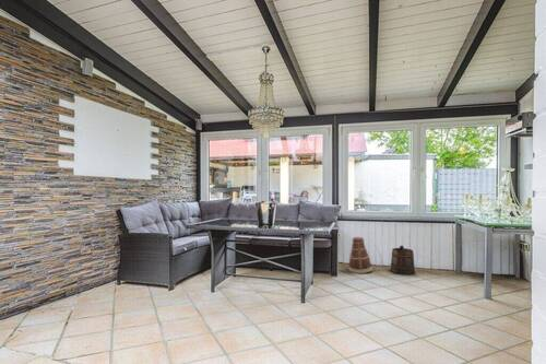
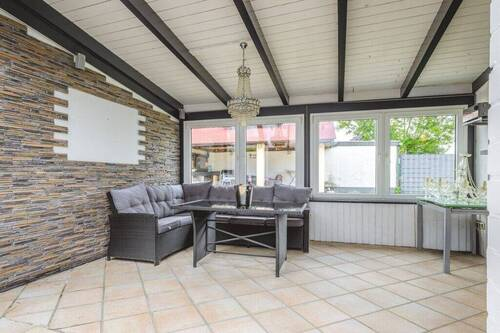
- bucket [390,245,416,275]
- basket [347,236,383,274]
